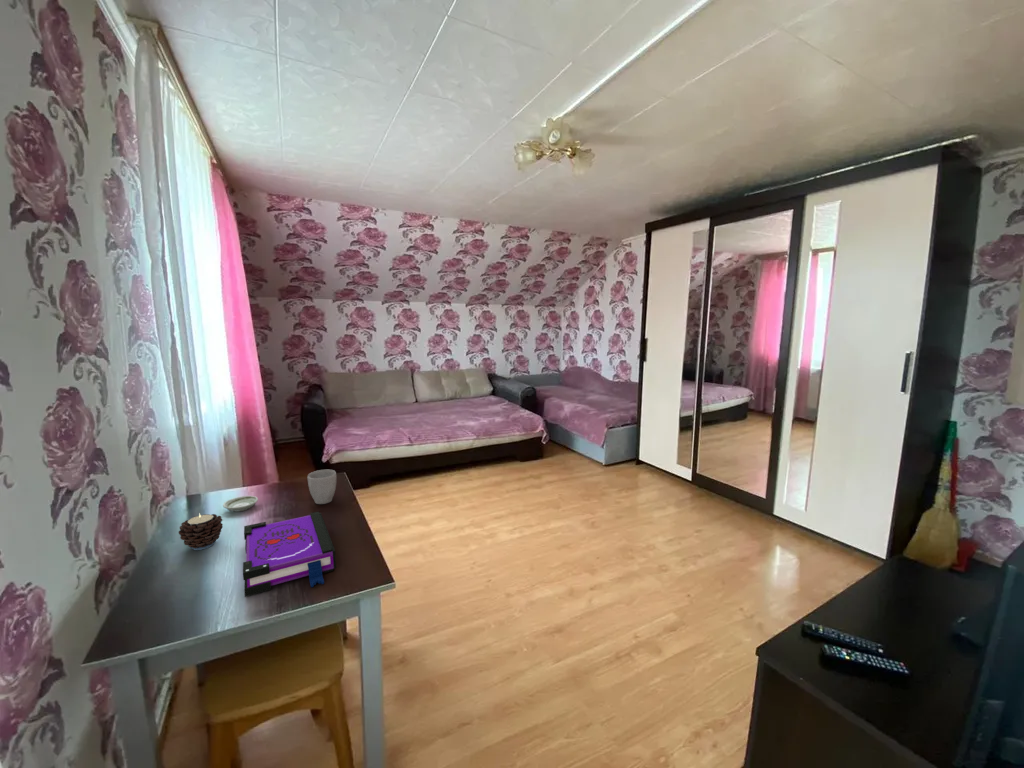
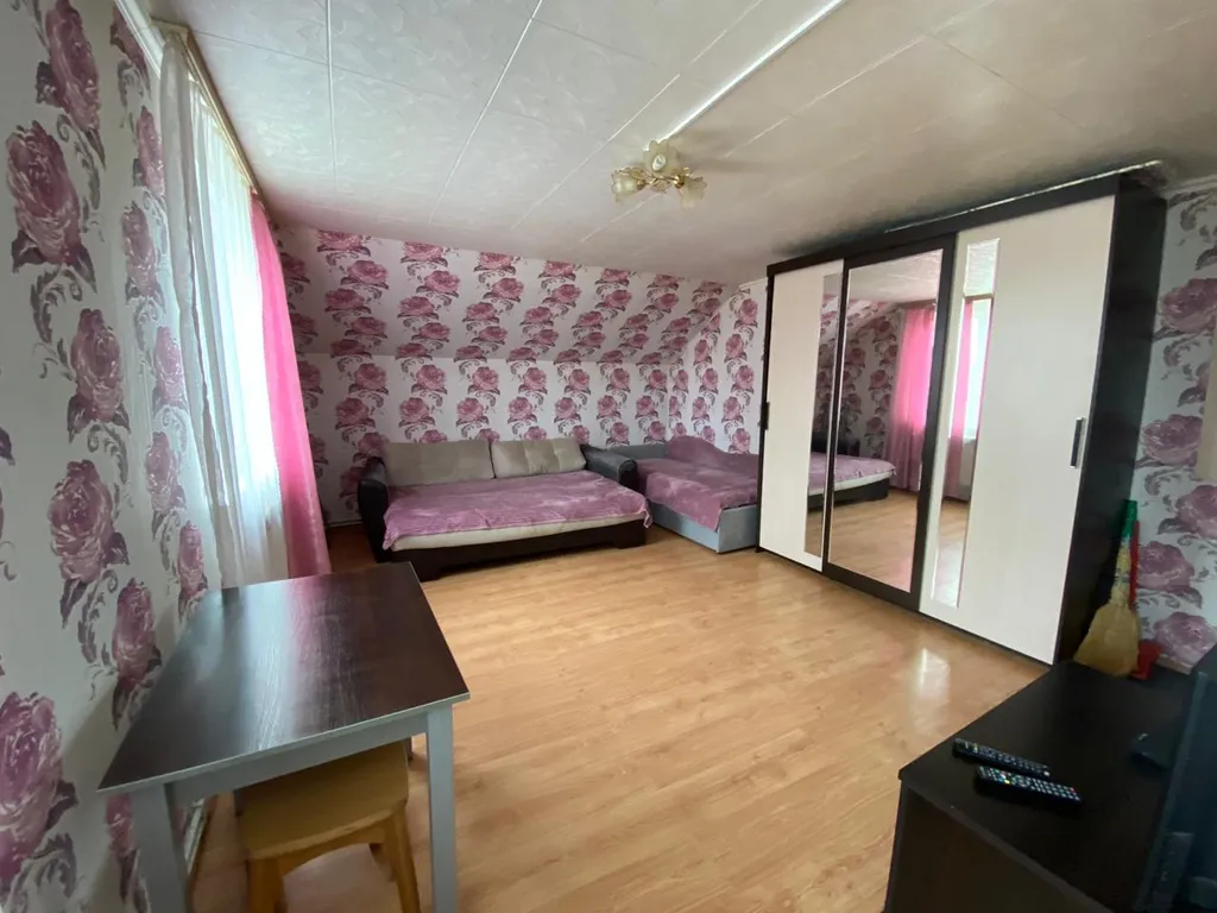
- board game [242,511,337,597]
- mug [307,469,337,505]
- candle [178,512,224,551]
- saucer [222,495,259,513]
